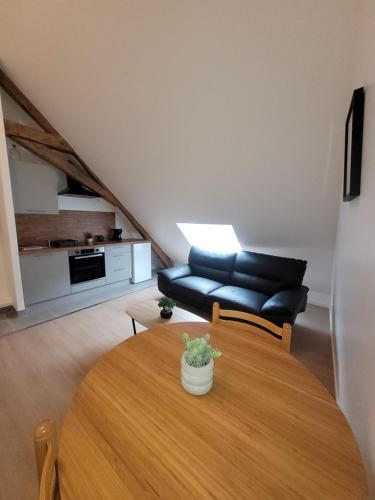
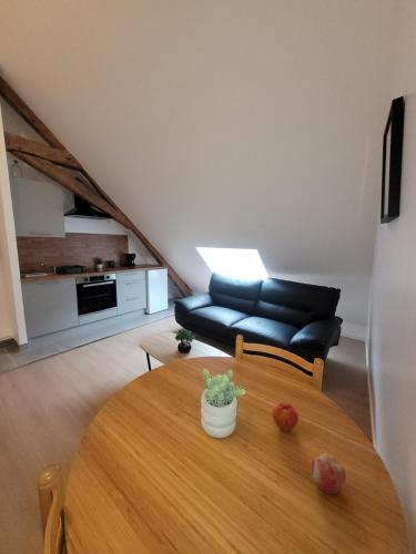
+ fruit [310,453,347,495]
+ fruit [271,401,300,432]
